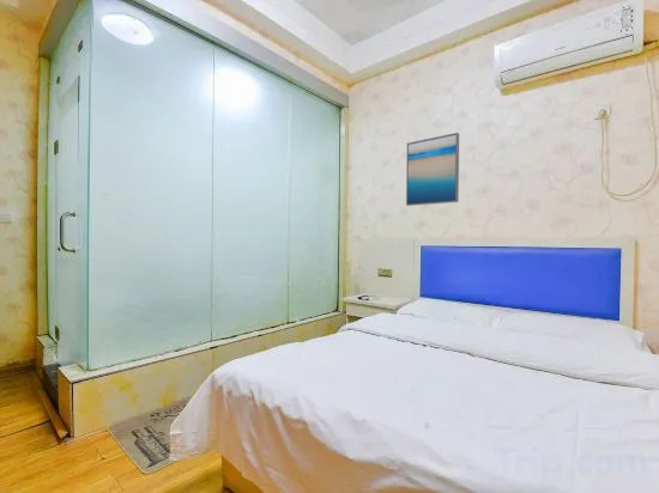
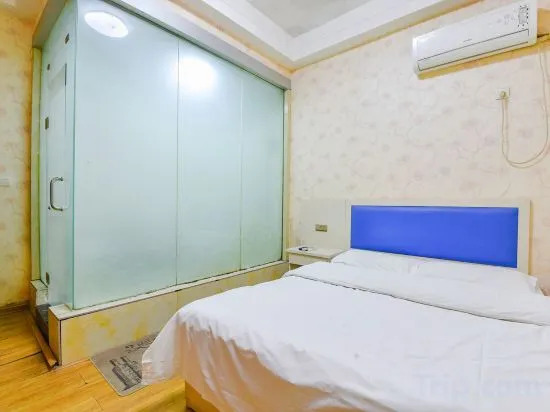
- wall art [405,132,460,207]
